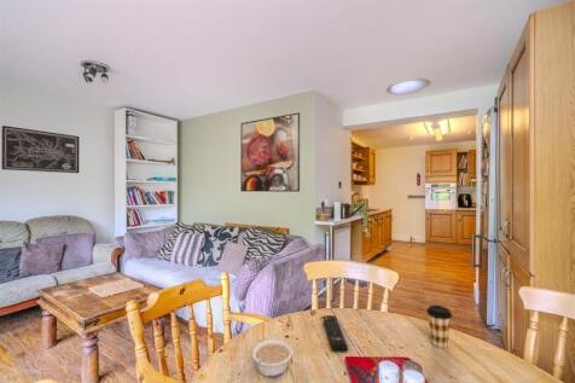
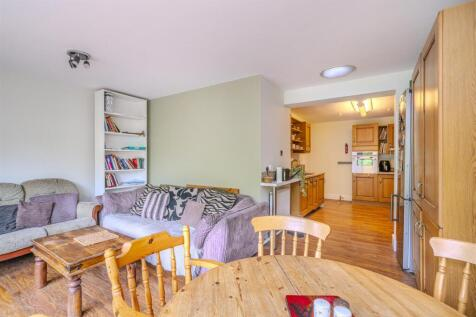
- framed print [239,111,301,193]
- legume [250,337,294,378]
- wall art [0,124,81,174]
- remote control [321,314,349,353]
- coffee cup [425,304,453,349]
